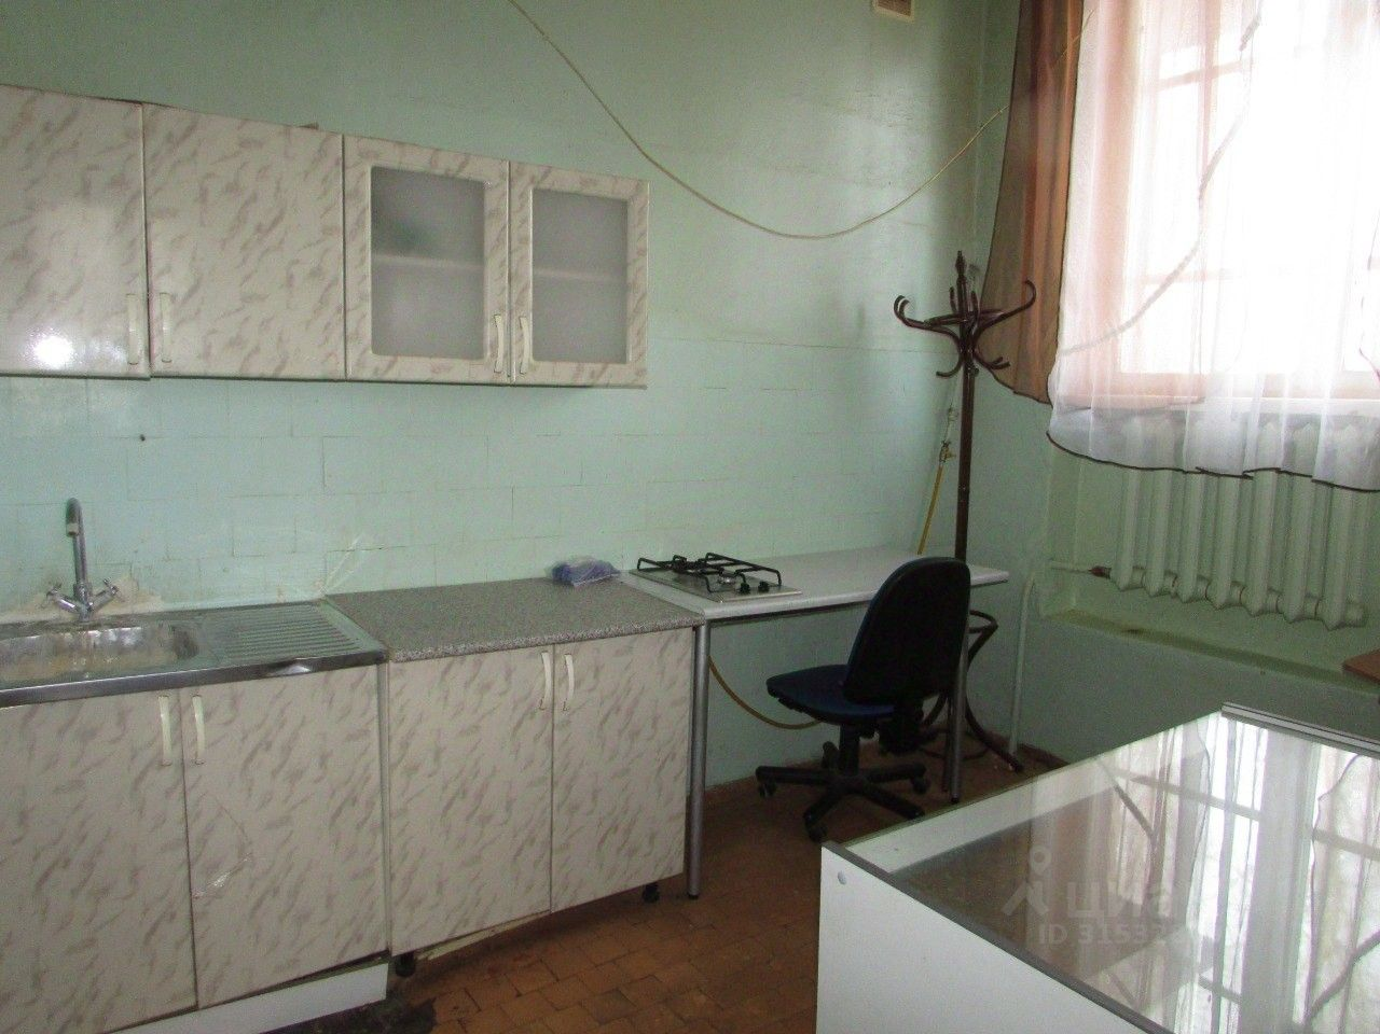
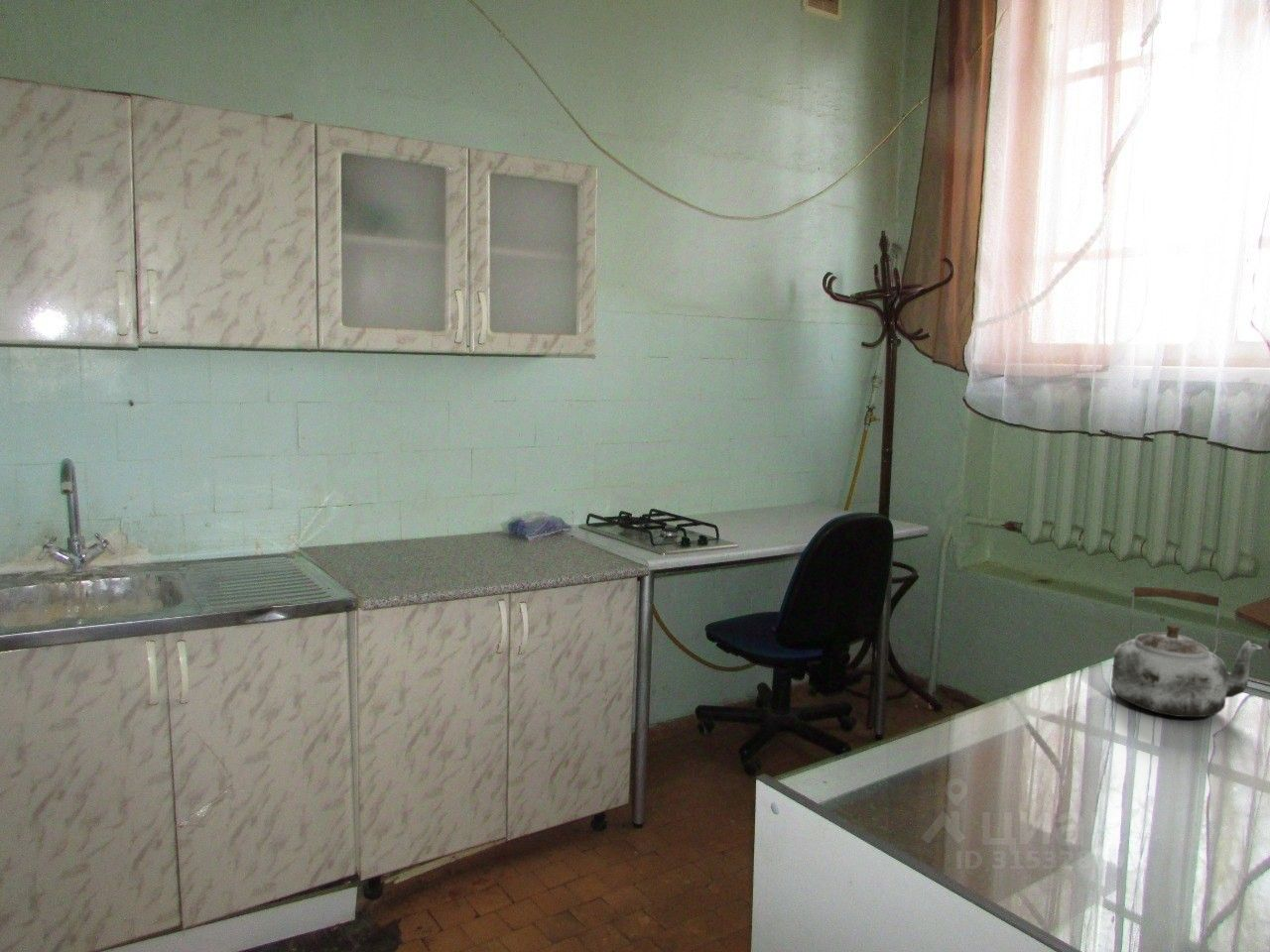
+ kettle [1110,582,1263,718]
